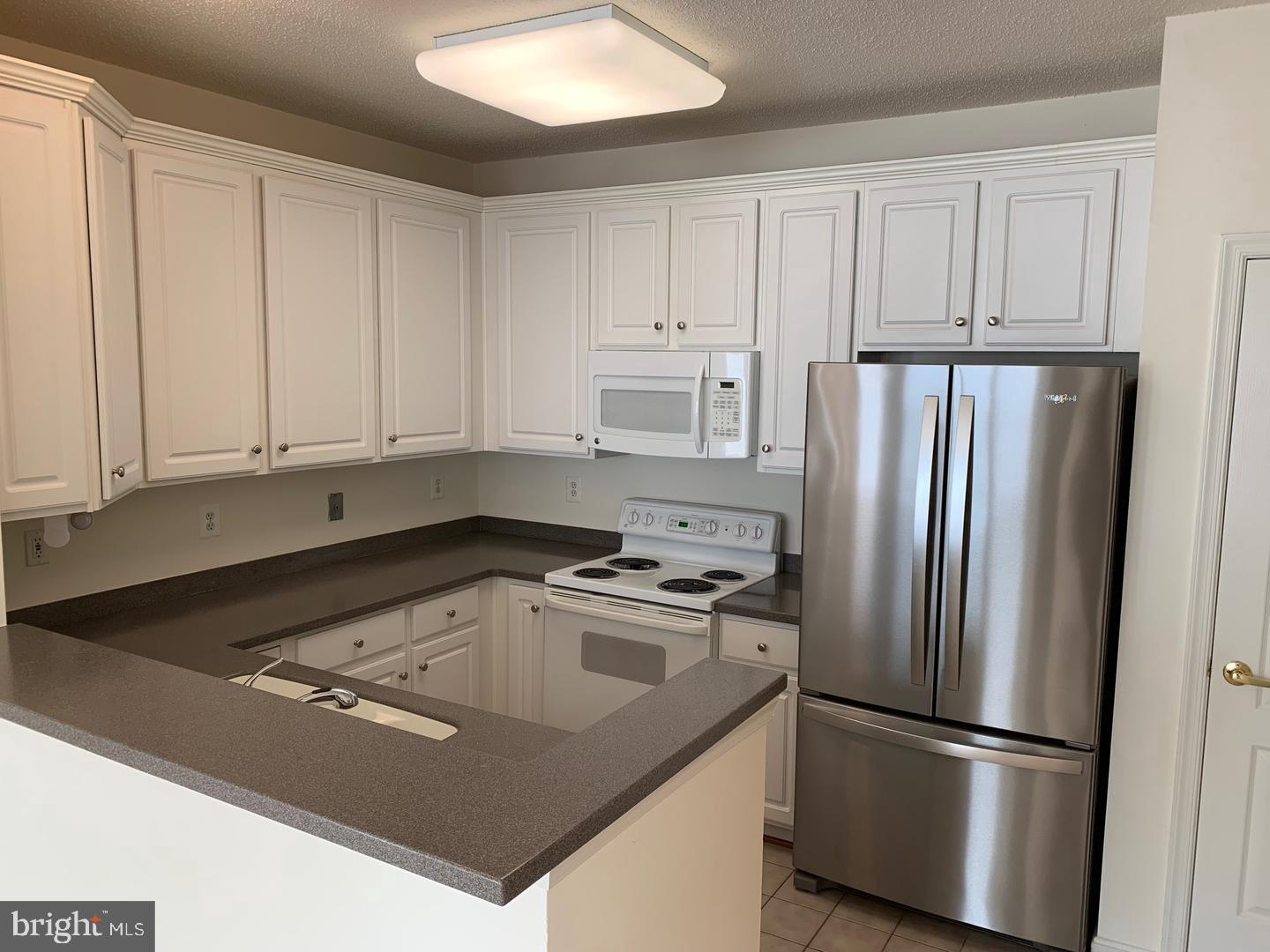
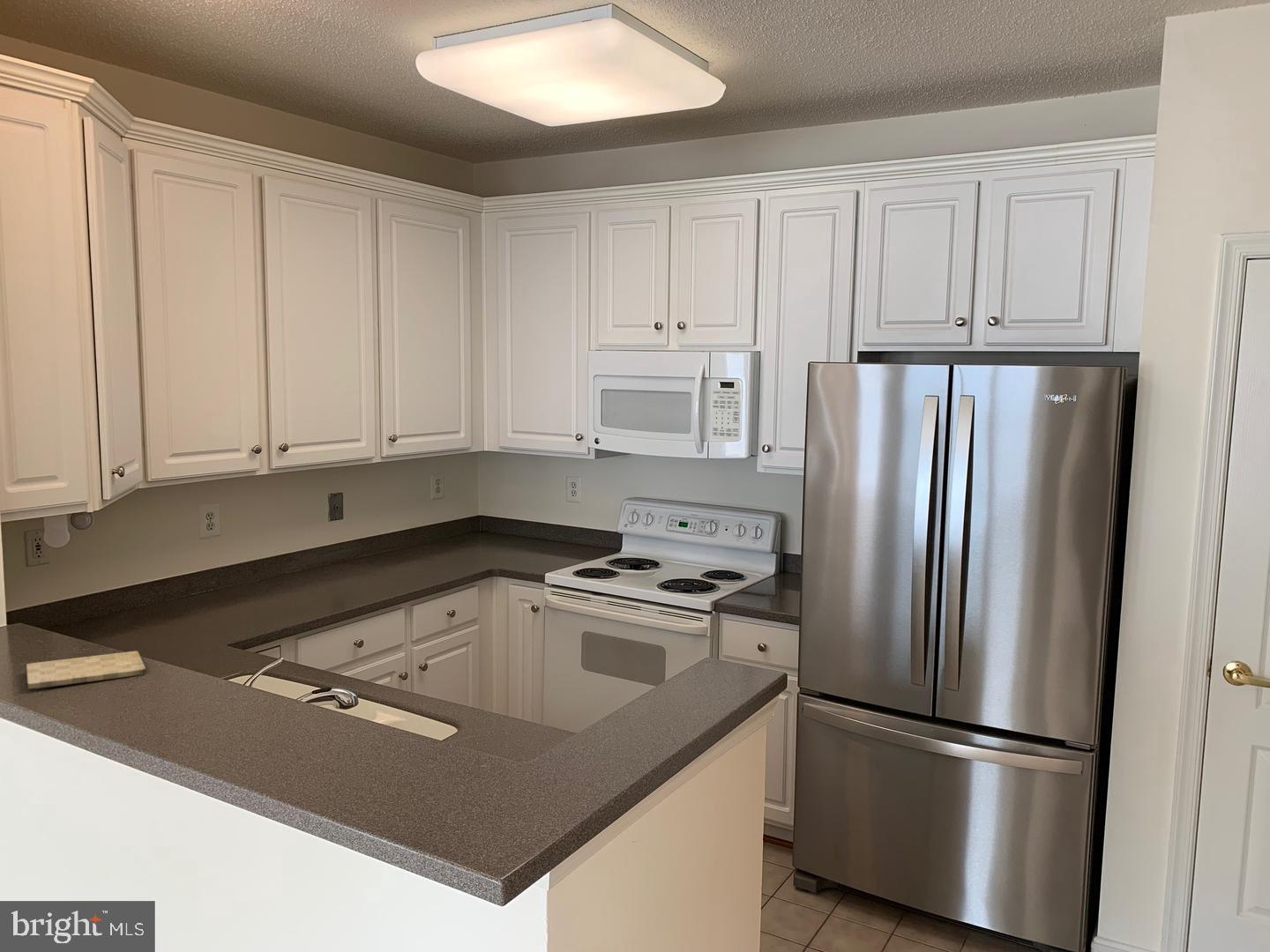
+ cutting board [25,651,146,690]
